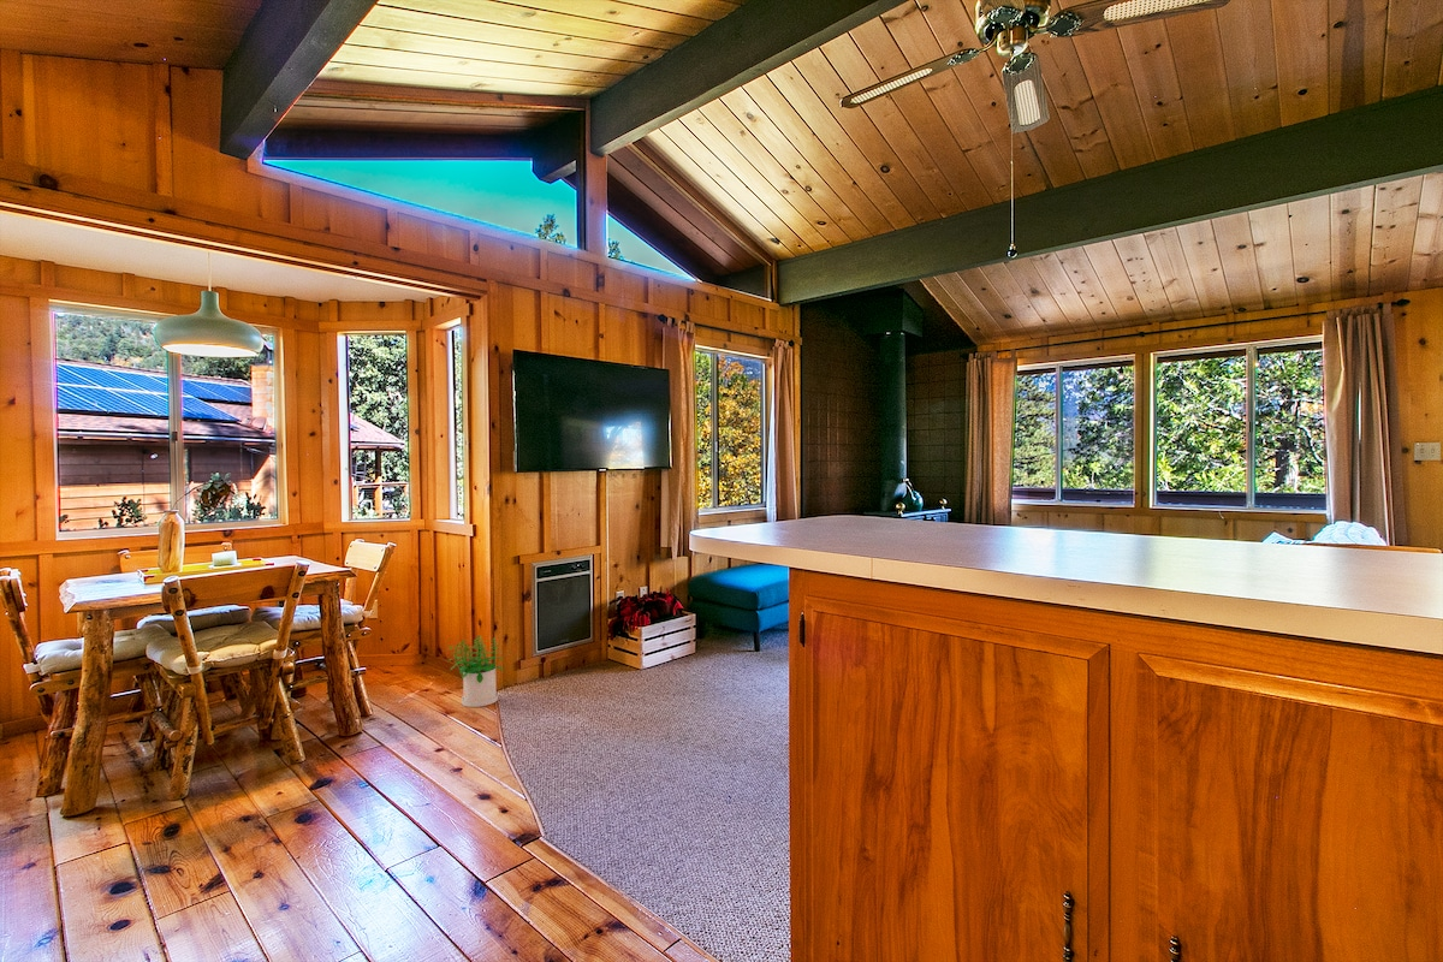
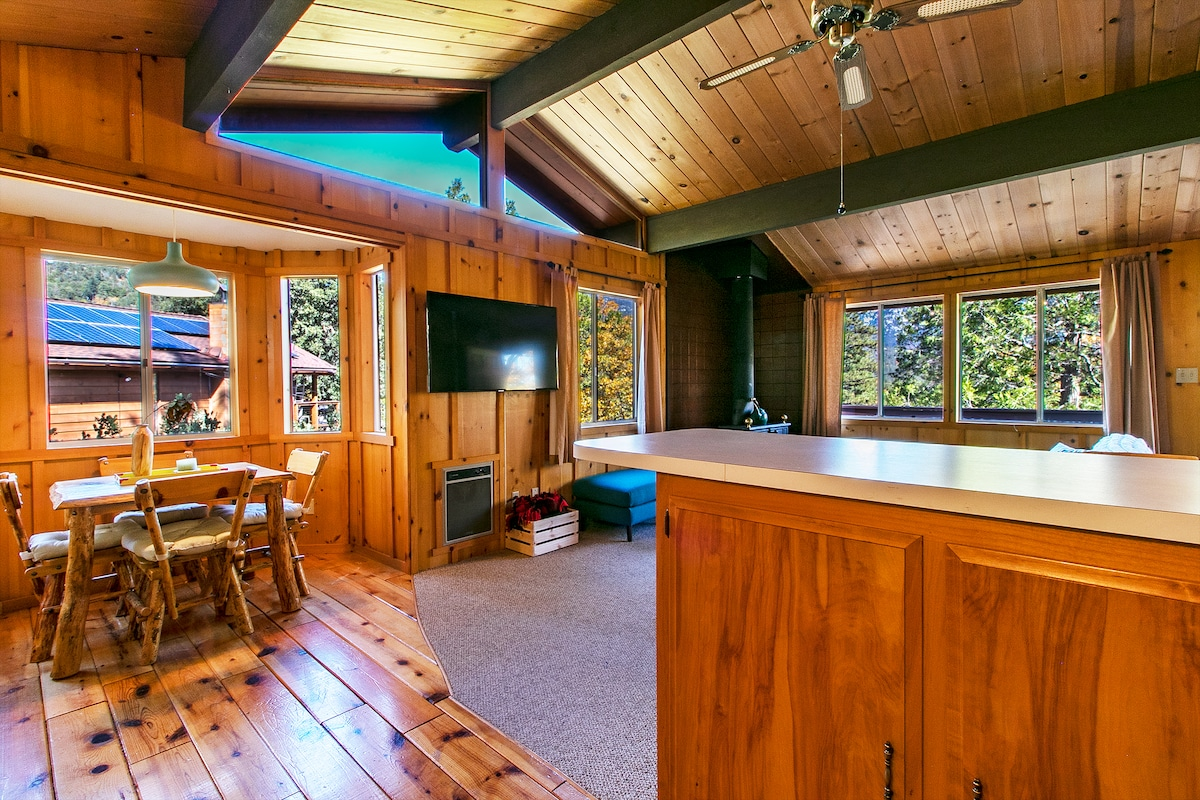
- potted plant [447,635,505,708]
